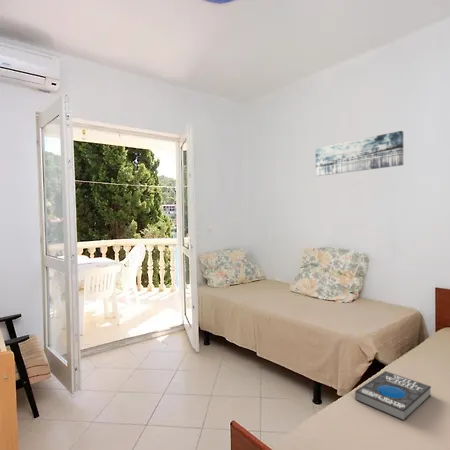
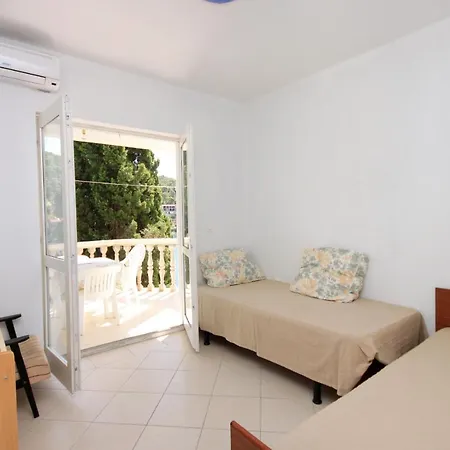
- wall art [315,130,404,177]
- book [354,370,432,422]
